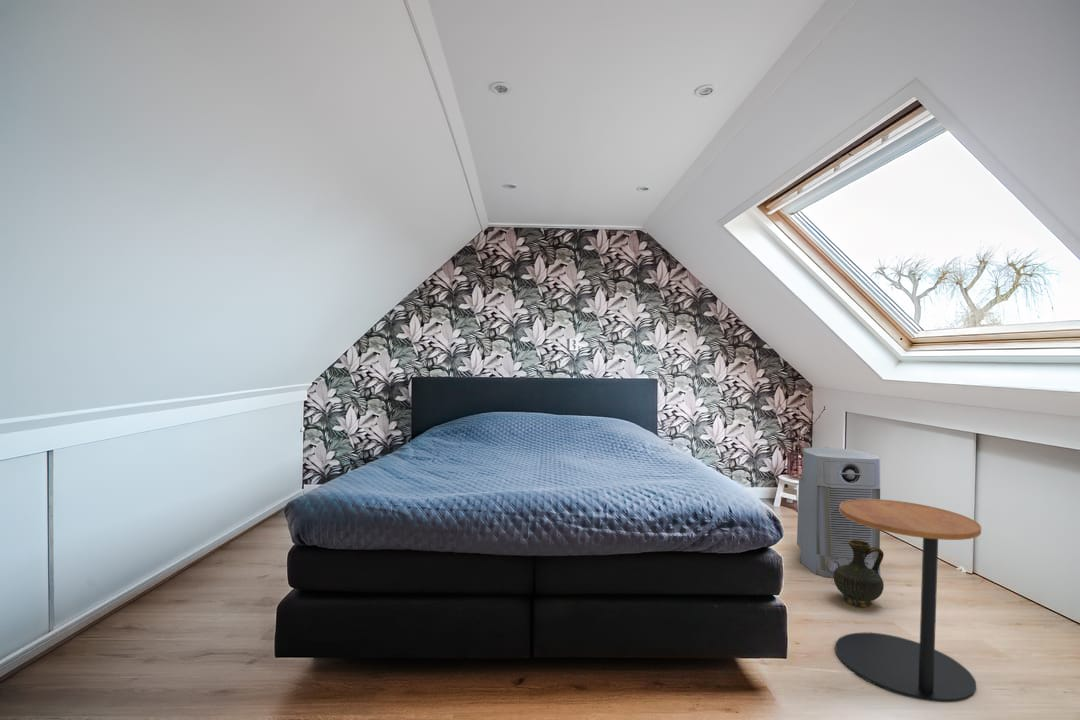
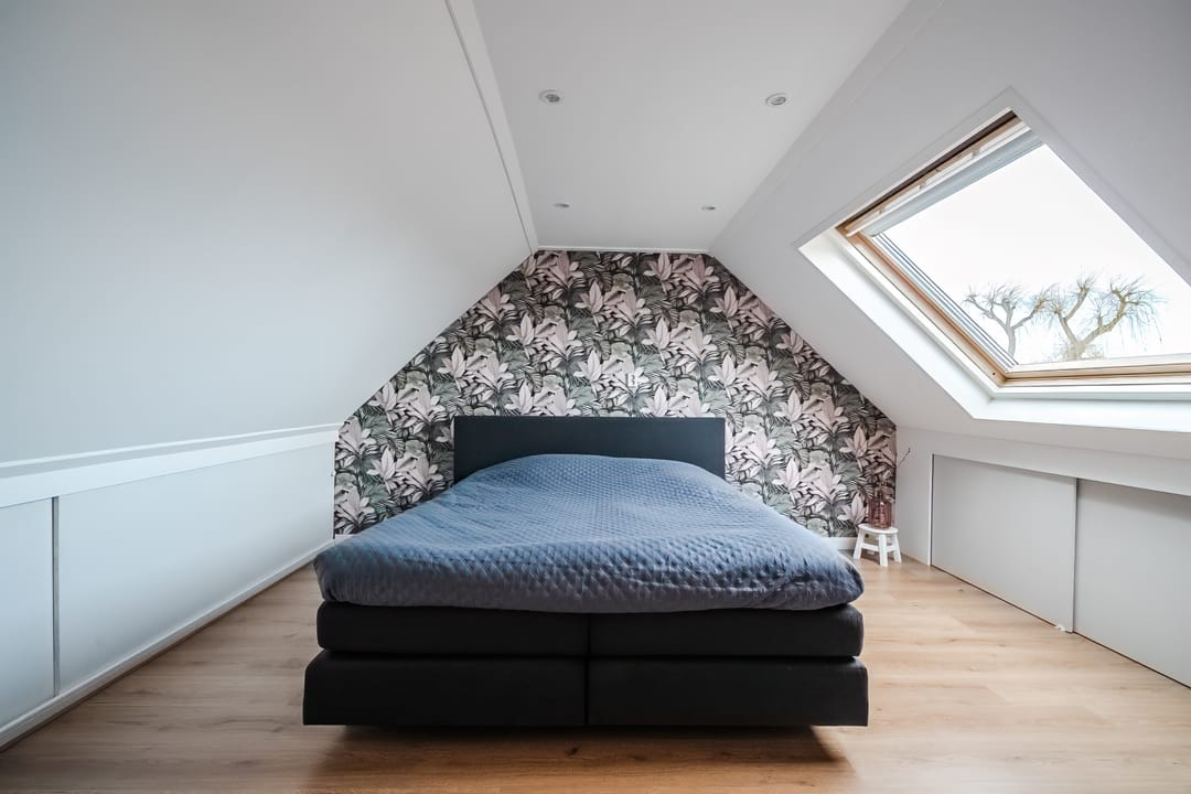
- ceramic jug [833,540,885,608]
- side table [834,499,982,703]
- air purifier [796,446,881,579]
